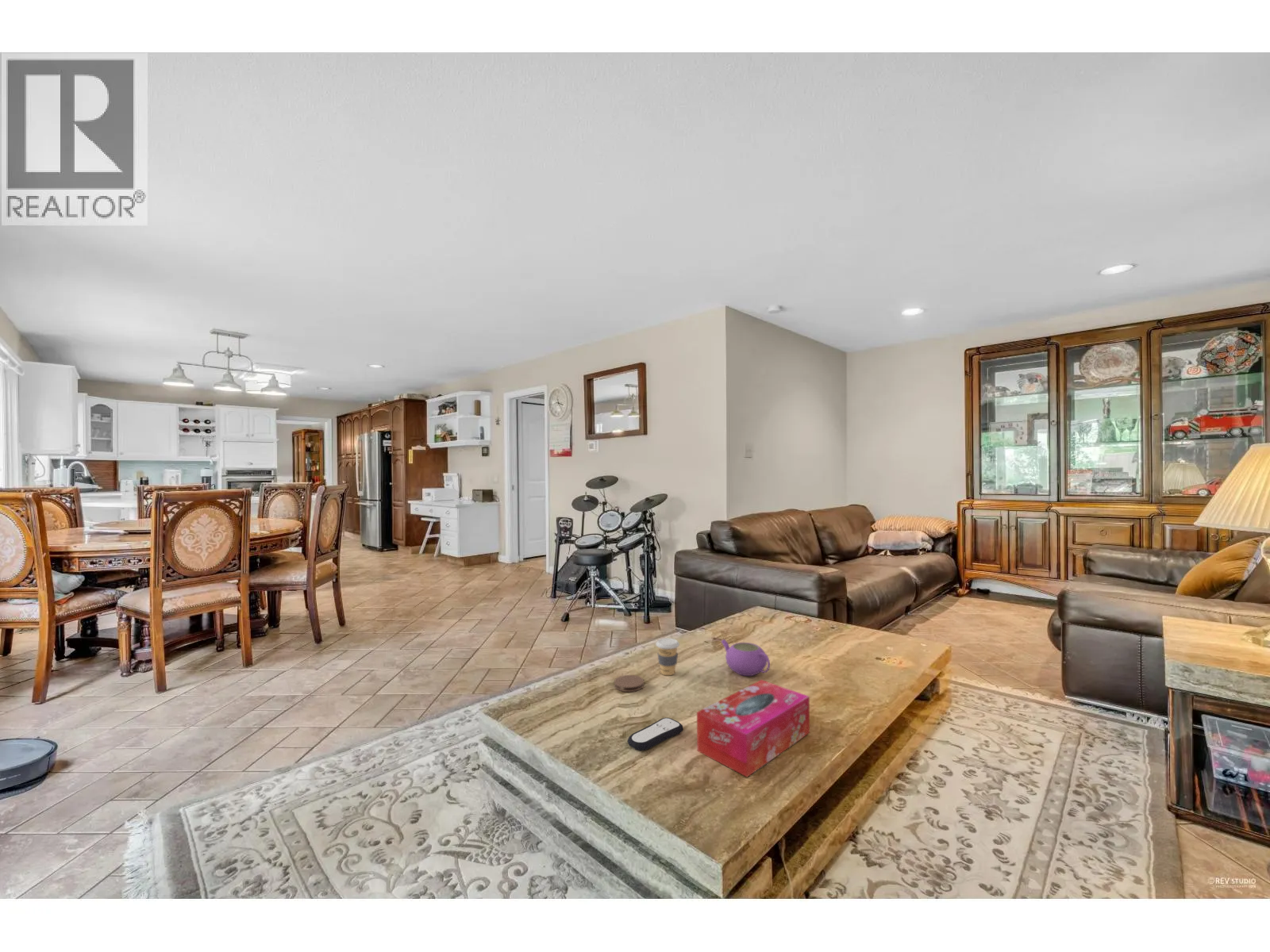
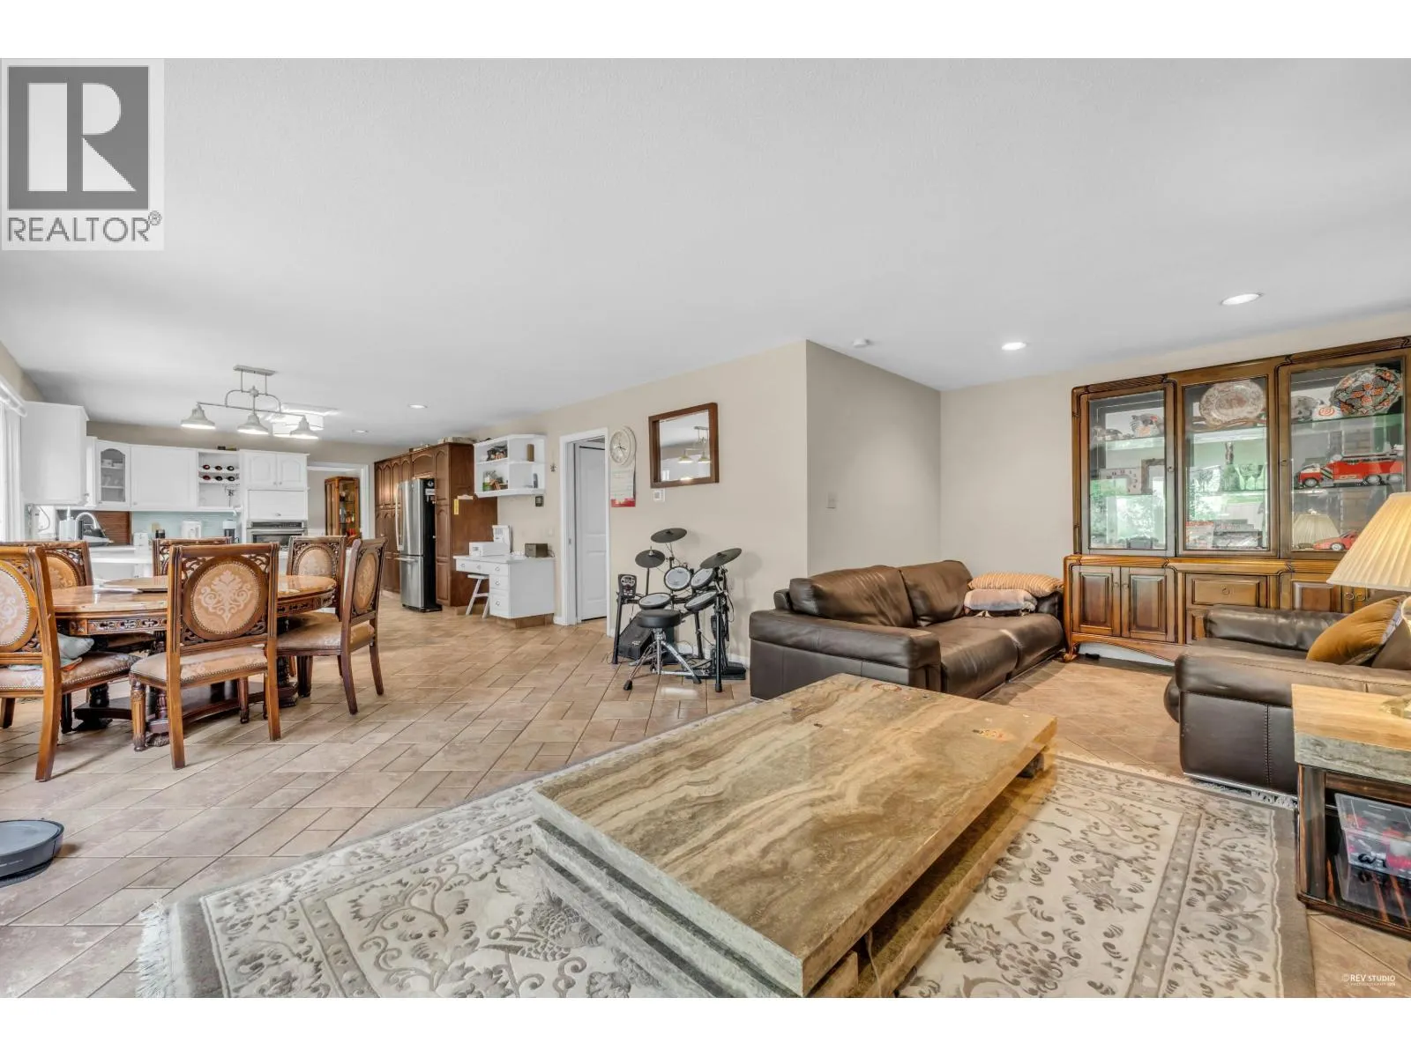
- remote control [627,717,684,751]
- coaster [613,674,645,693]
- tissue box [696,679,810,778]
- coffee cup [655,637,680,676]
- teapot [721,639,771,677]
